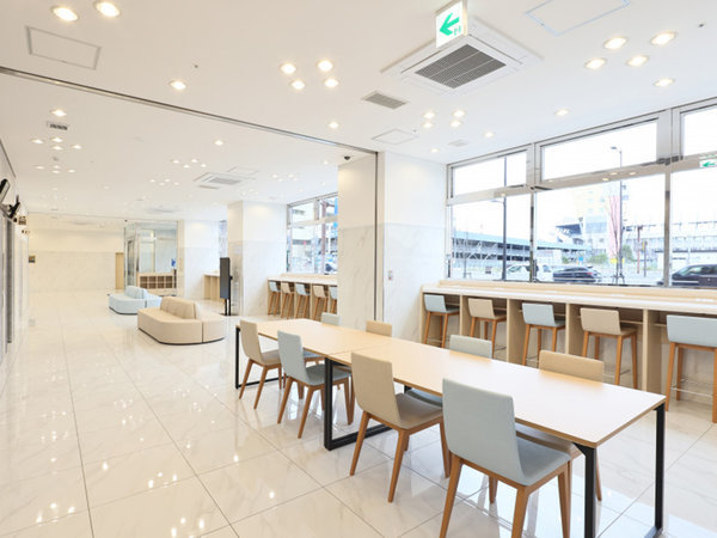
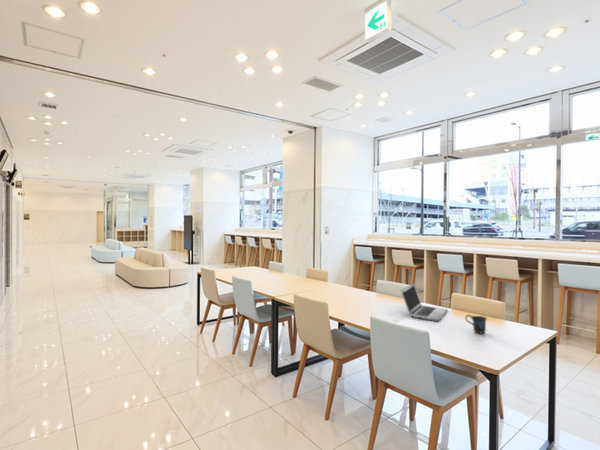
+ laptop [400,282,448,322]
+ mug [464,314,488,335]
